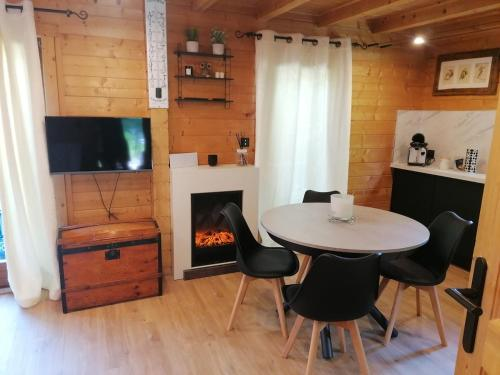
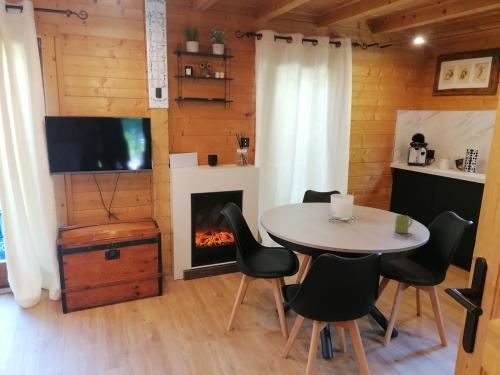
+ mug [393,214,413,234]
